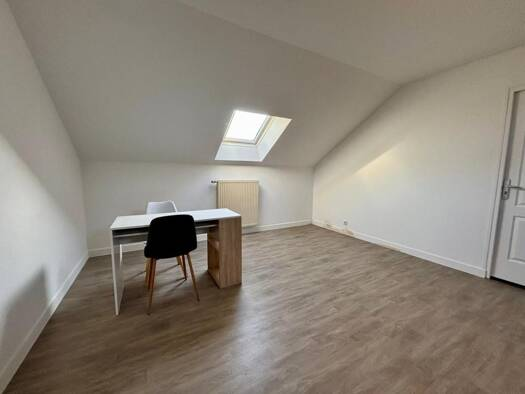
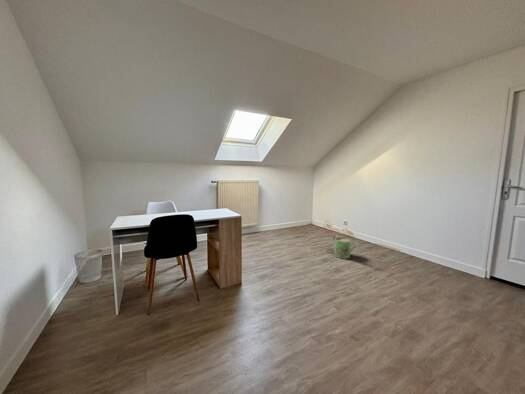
+ wastebasket [73,248,103,284]
+ watering can [332,234,361,260]
